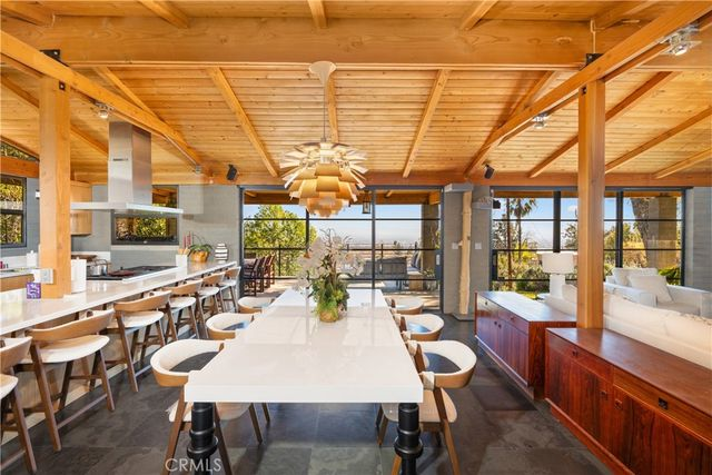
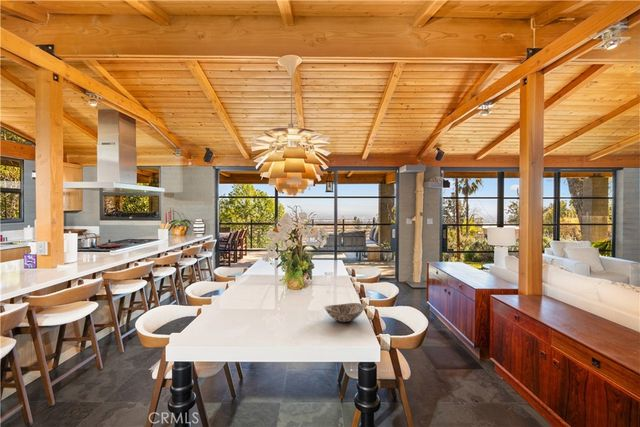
+ decorative bowl [323,302,366,323]
